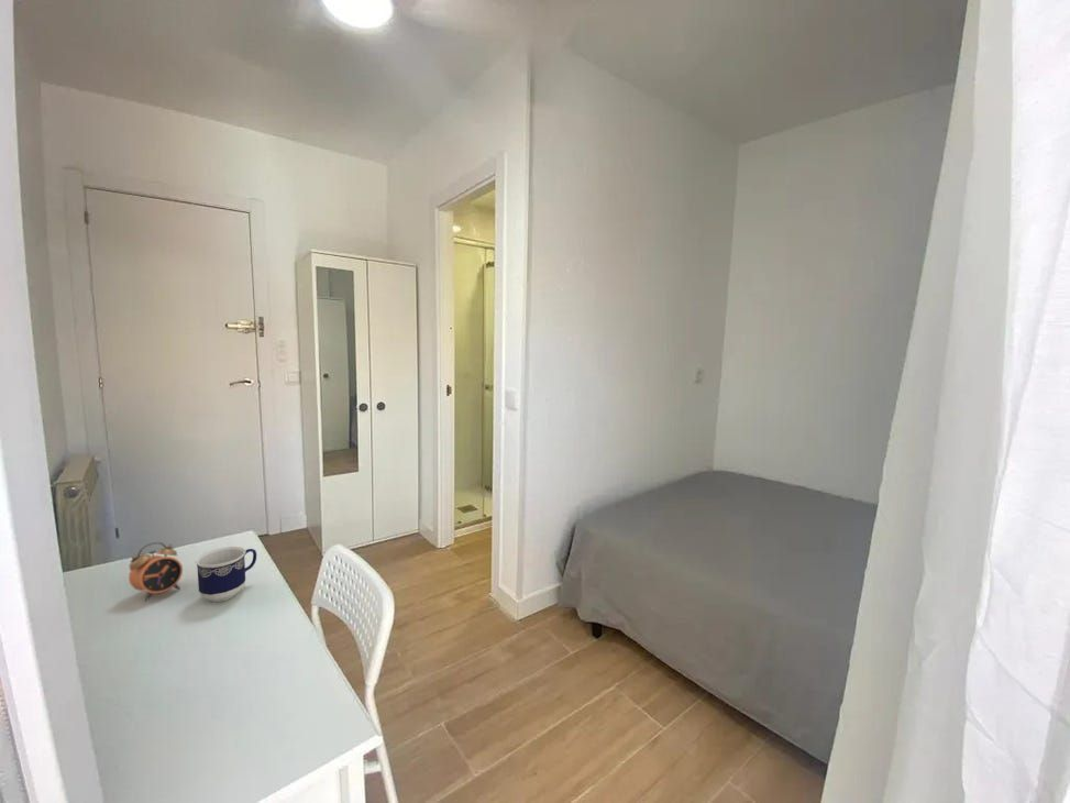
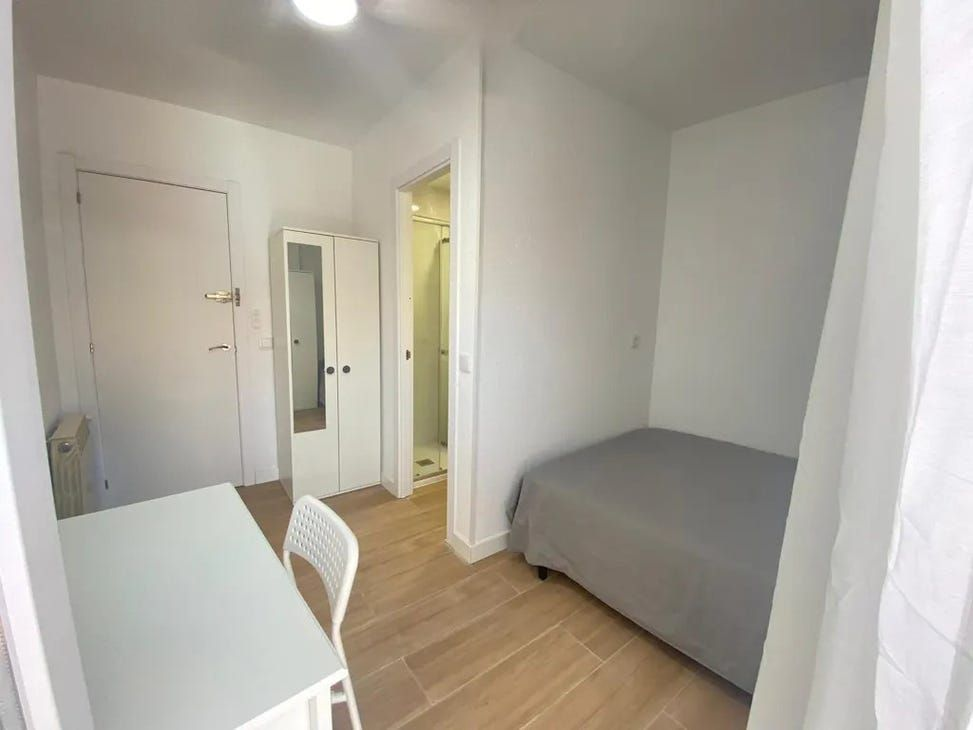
- cup [195,546,257,603]
- alarm clock [128,541,184,603]
